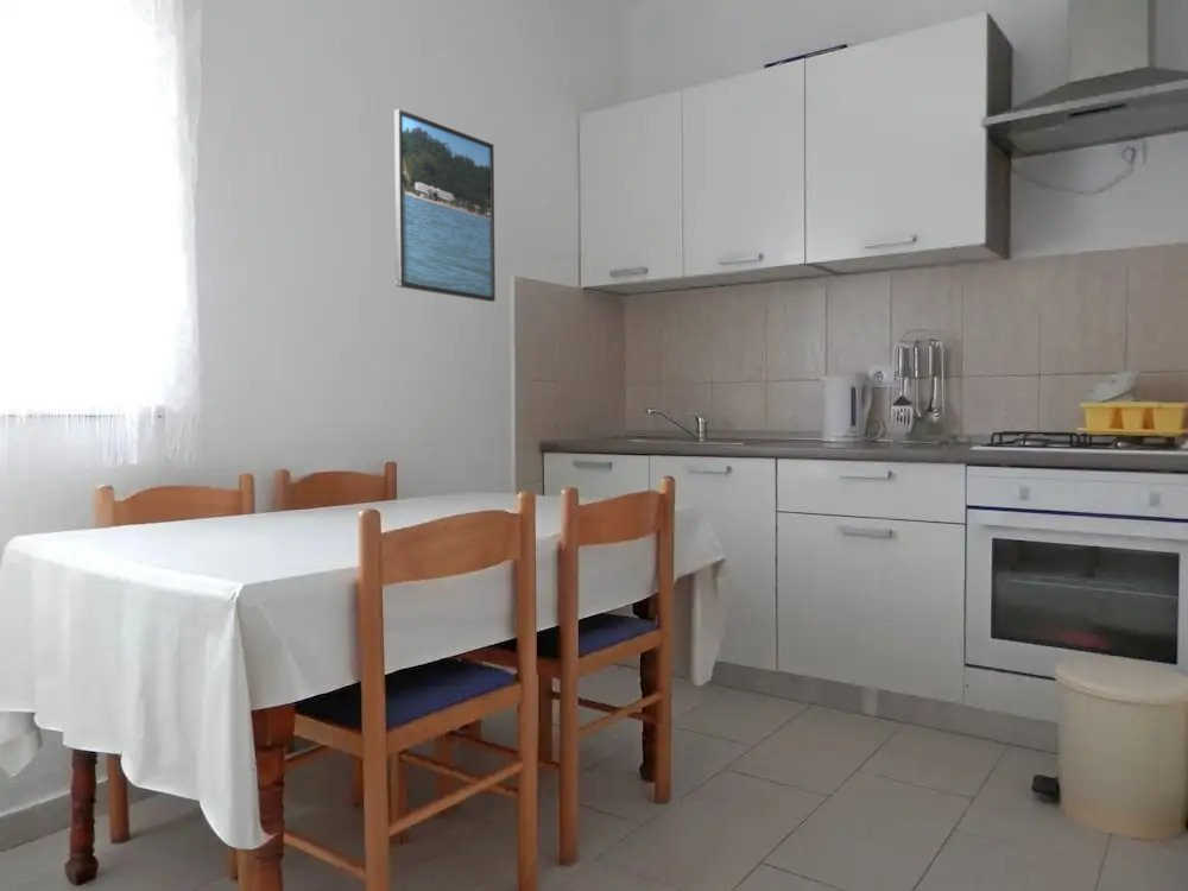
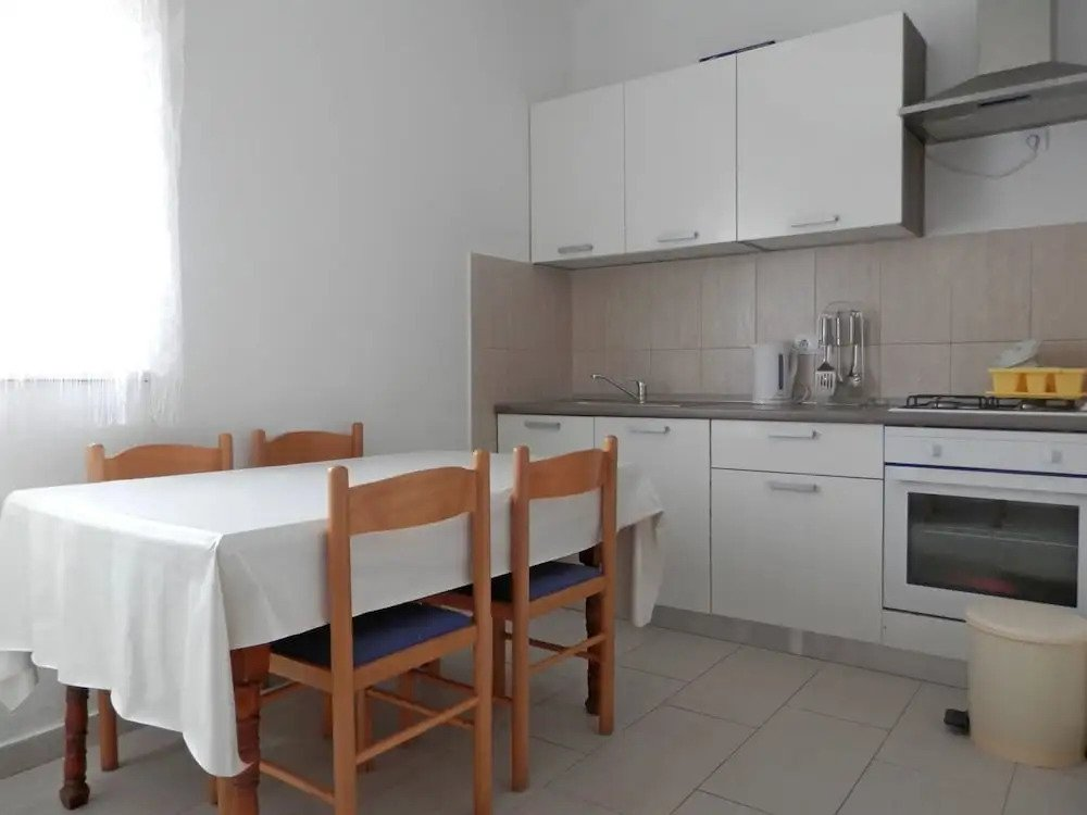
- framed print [393,108,497,303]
